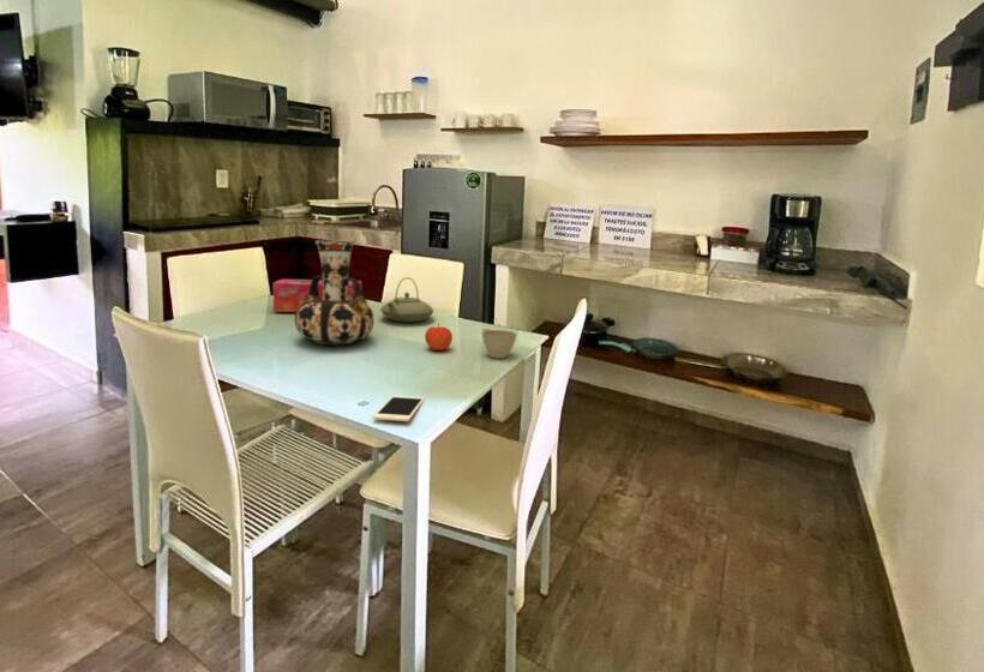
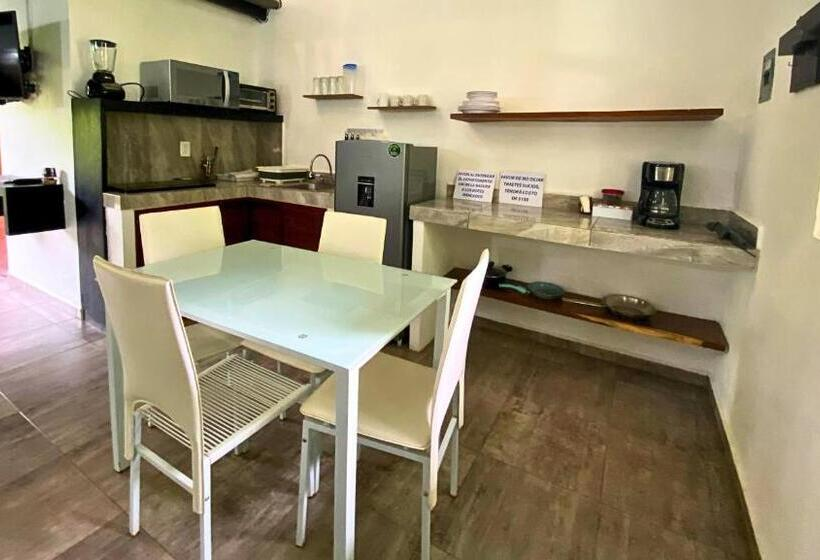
- flower pot [481,329,517,360]
- tissue box [271,278,364,313]
- vase [294,239,376,346]
- teapot [379,276,434,323]
- cell phone [372,395,426,422]
- apple [424,322,454,352]
